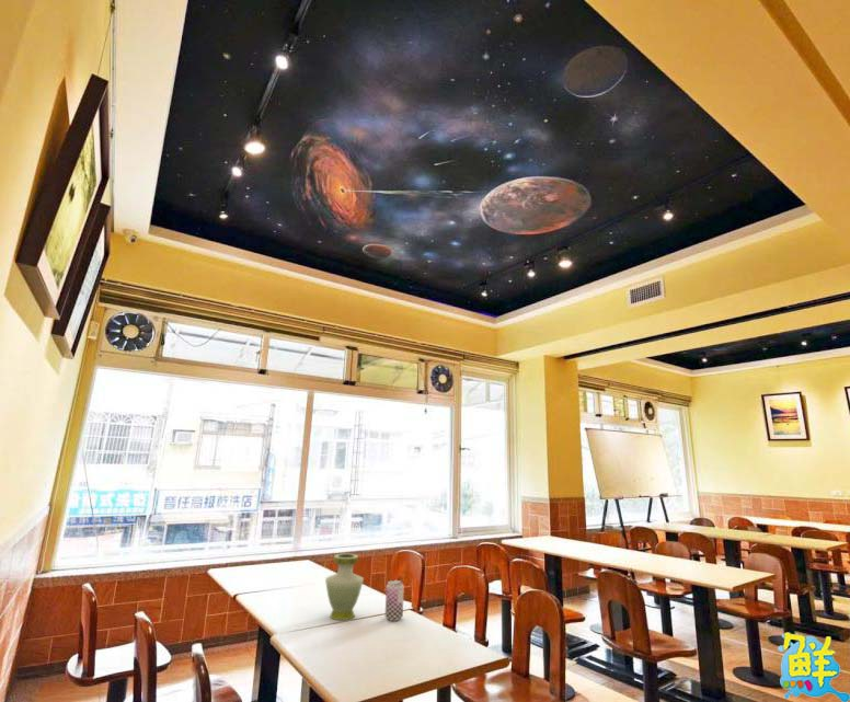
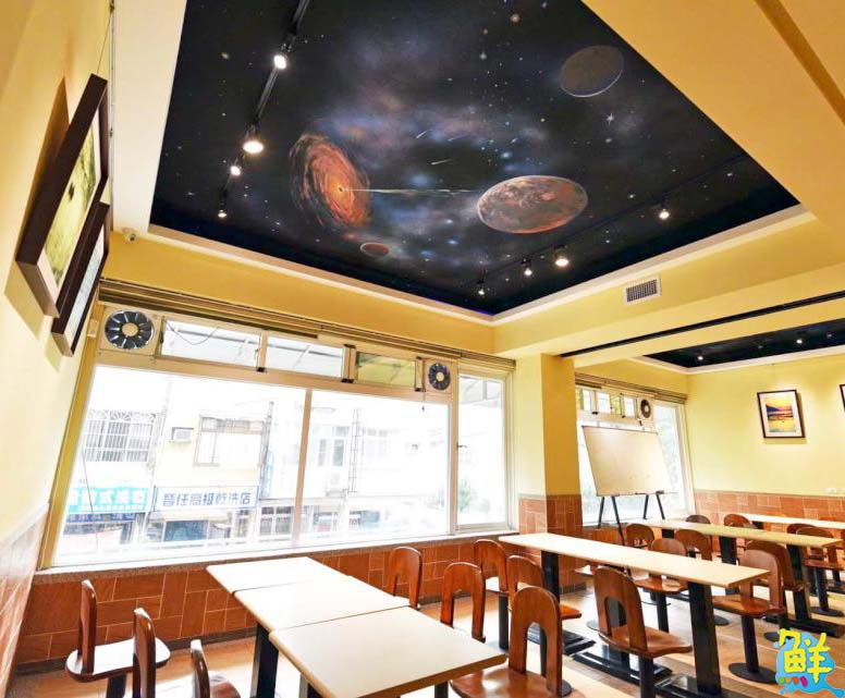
- beer can [384,579,405,622]
- vase [324,553,365,621]
